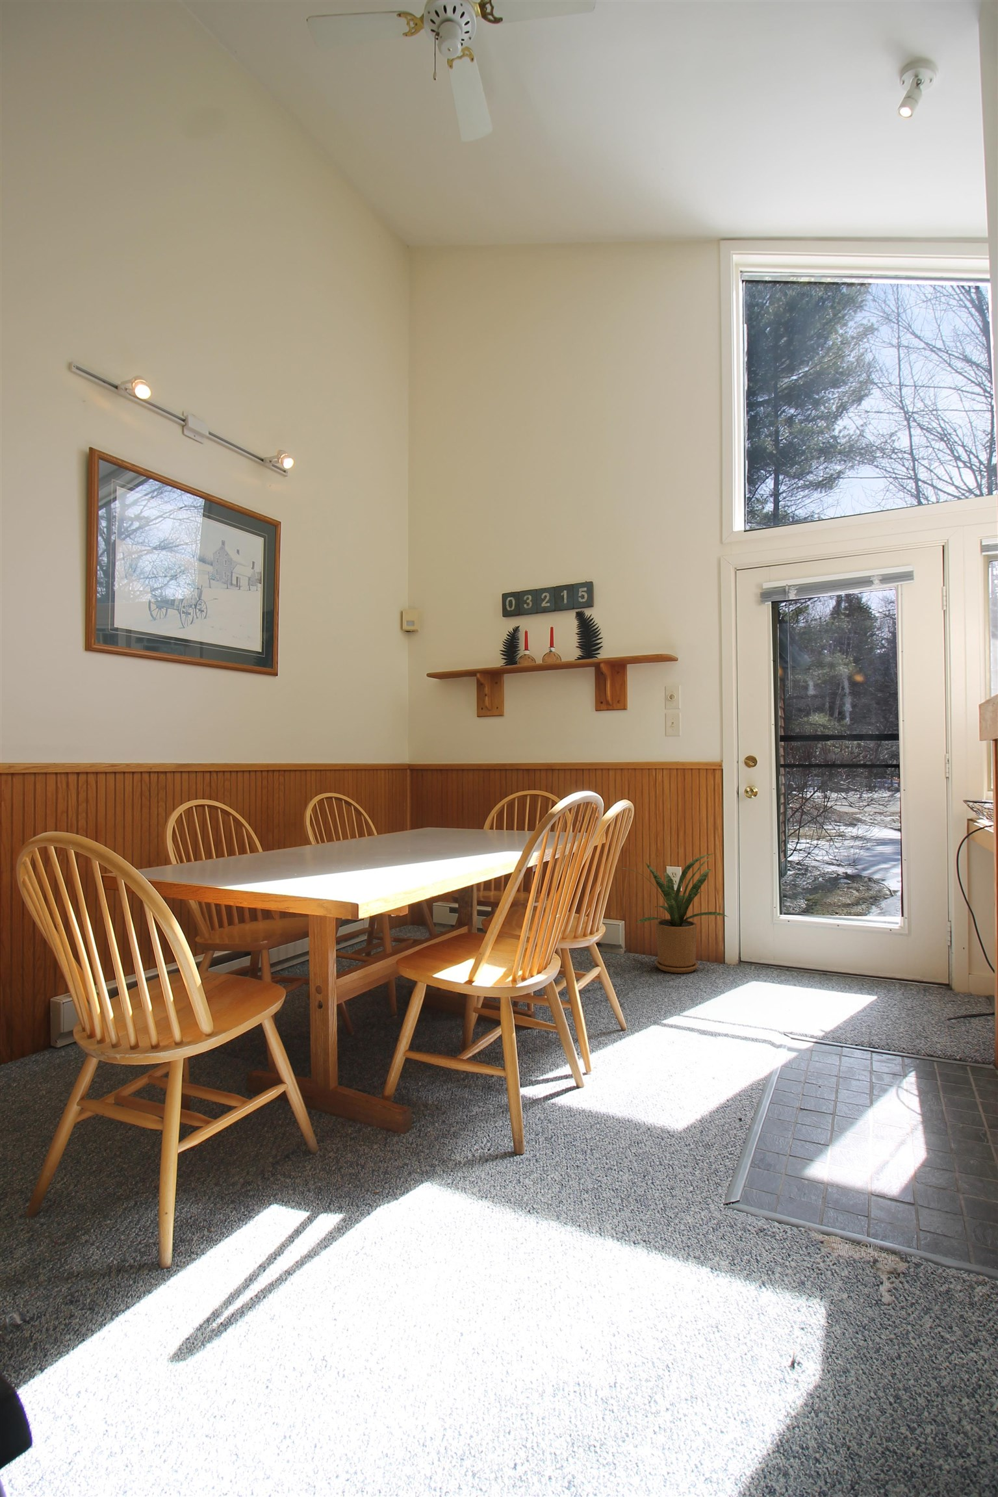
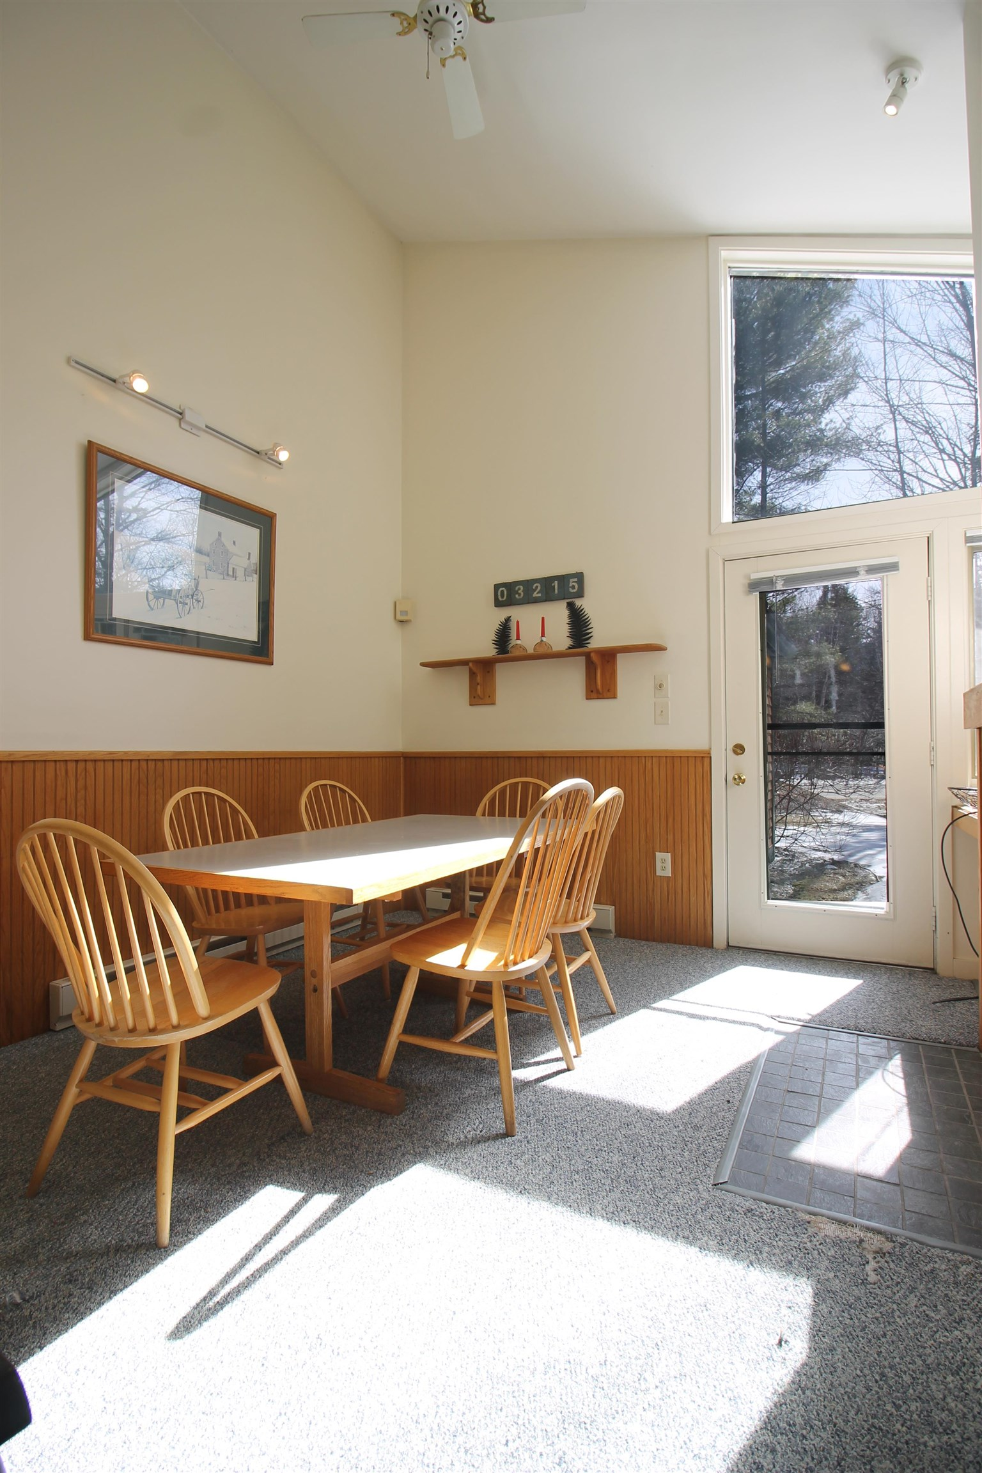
- house plant [620,852,728,973]
